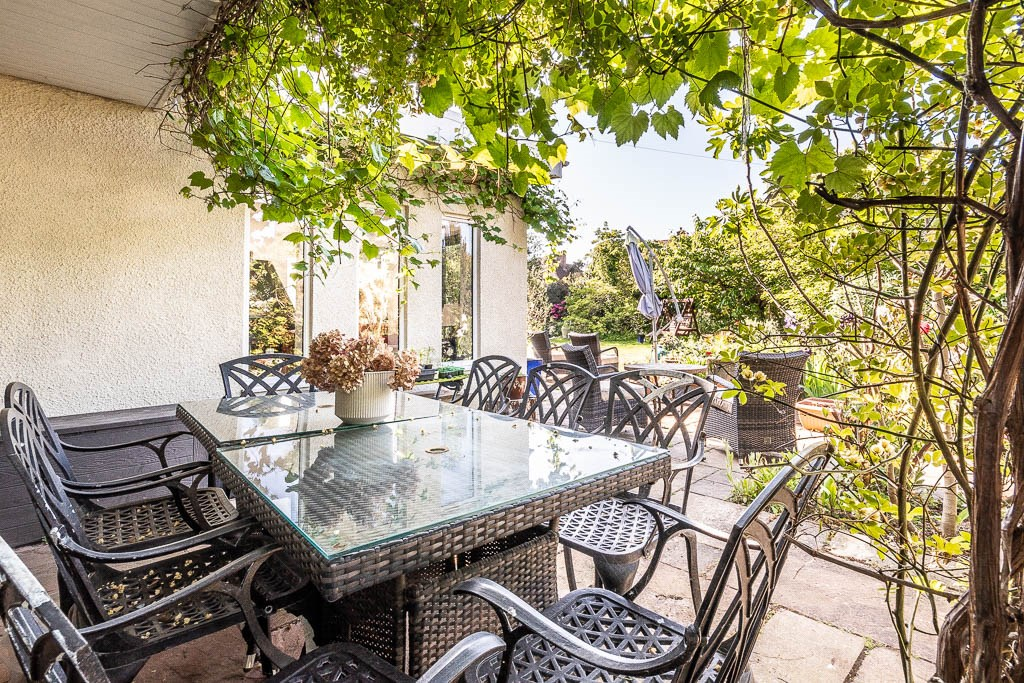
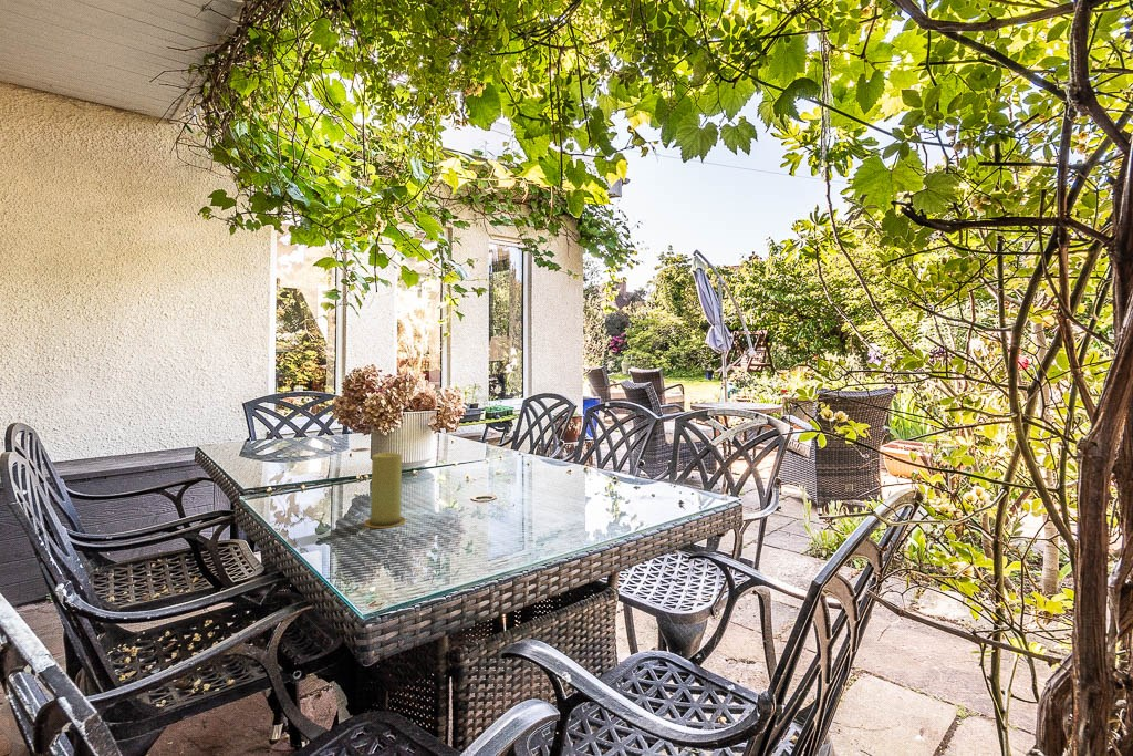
+ candle [363,451,407,529]
